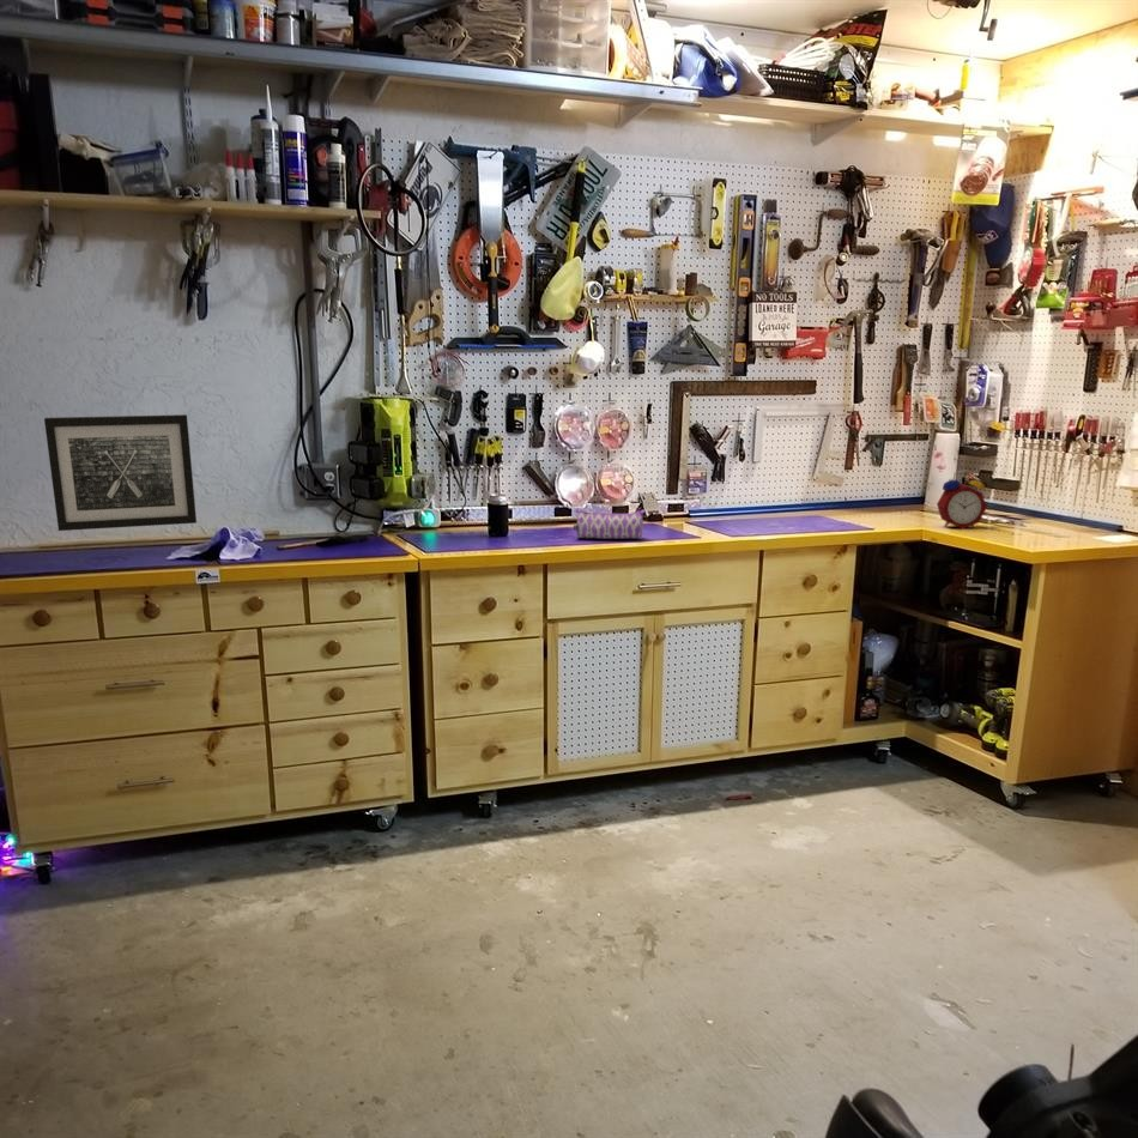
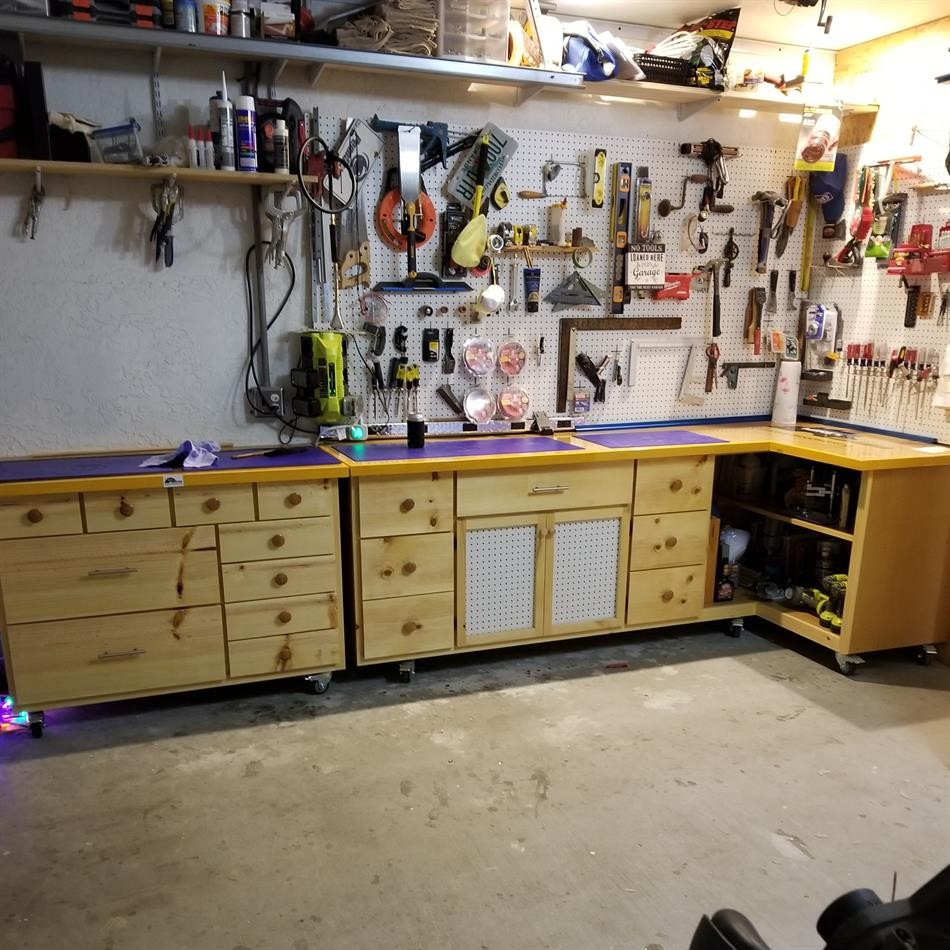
- pencil case [573,507,647,540]
- wall art [43,413,198,532]
- alarm clock [936,468,988,531]
